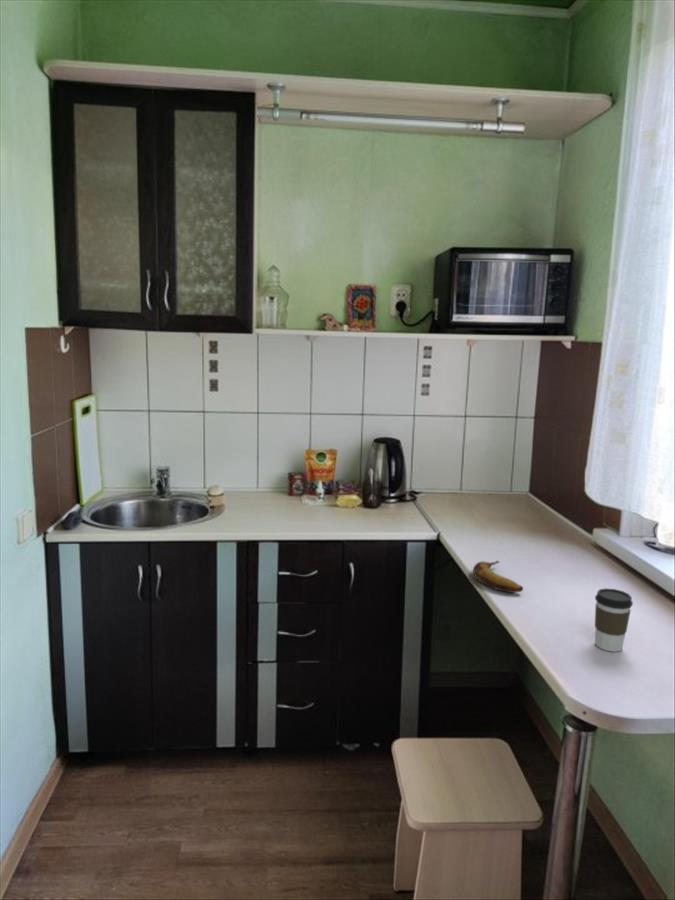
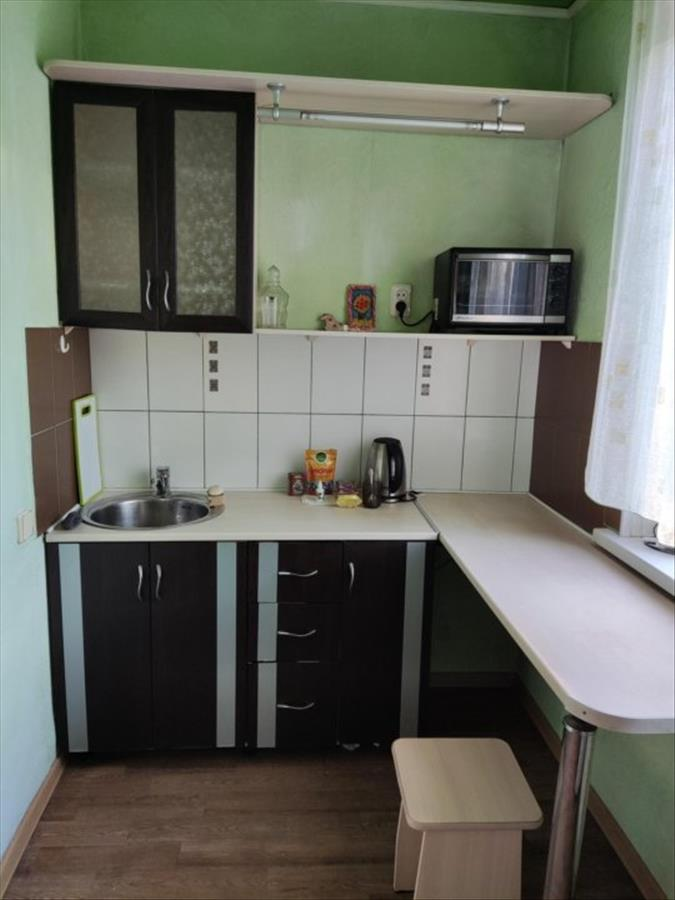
- banana [472,560,524,594]
- coffee cup [594,587,634,653]
